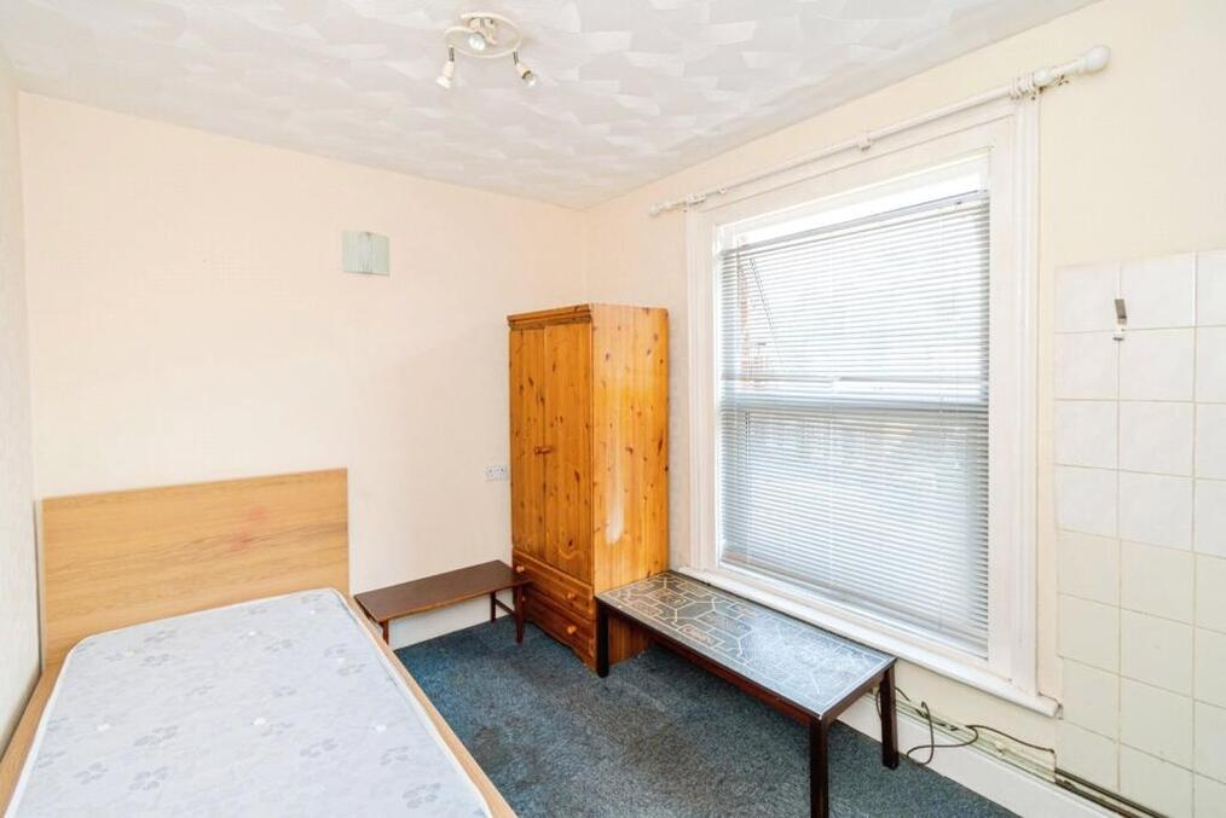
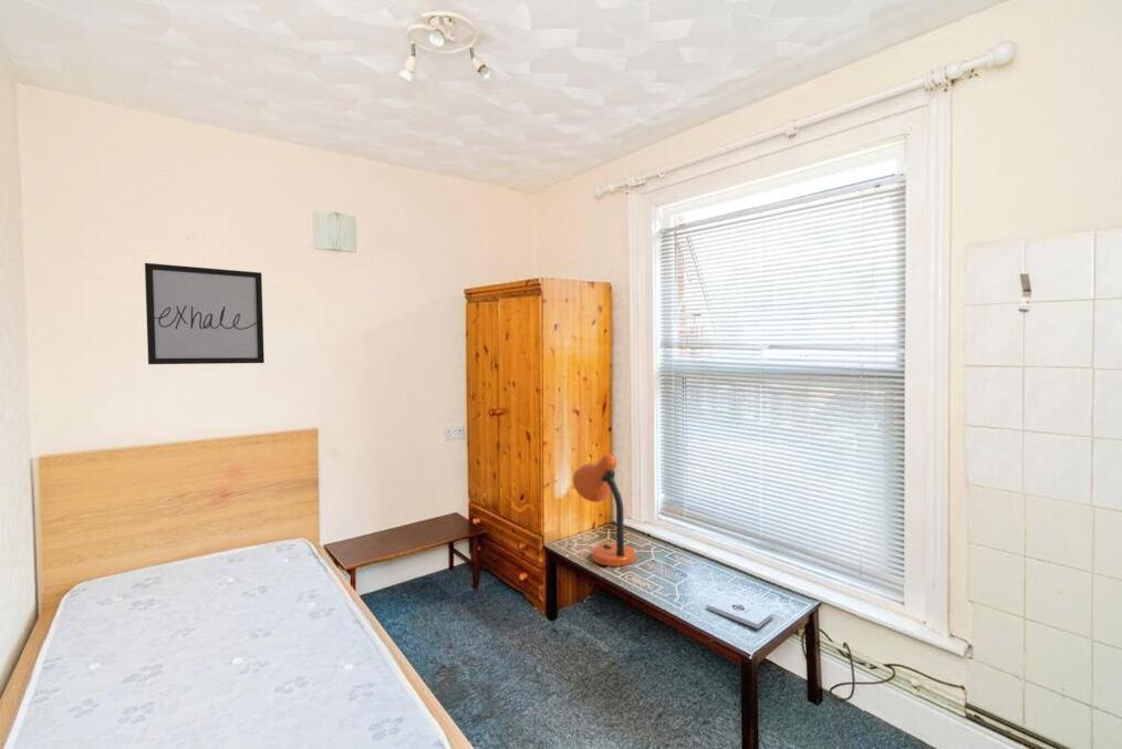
+ desk lamp [572,454,636,568]
+ notepad [706,594,773,630]
+ wall art [144,262,266,365]
